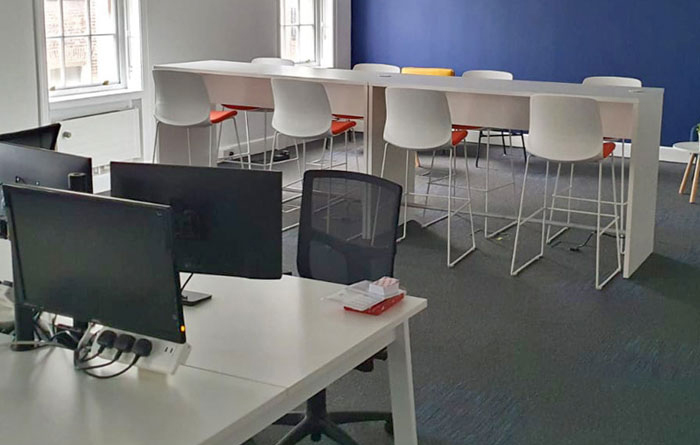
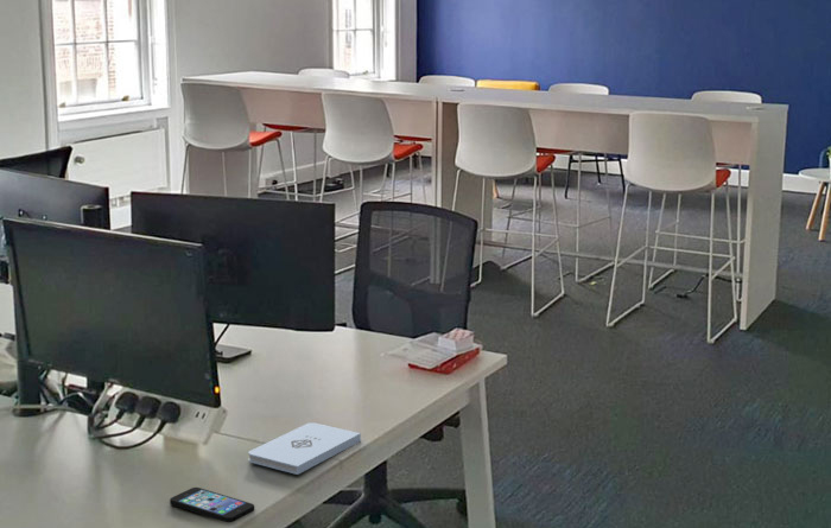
+ smartphone [169,486,255,523]
+ notepad [247,421,362,476]
